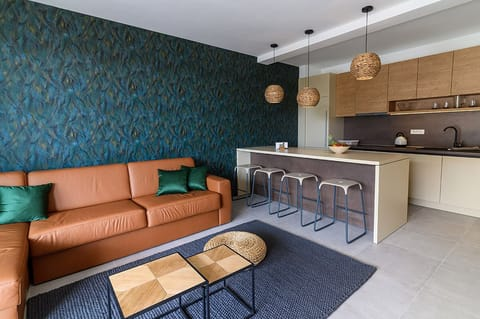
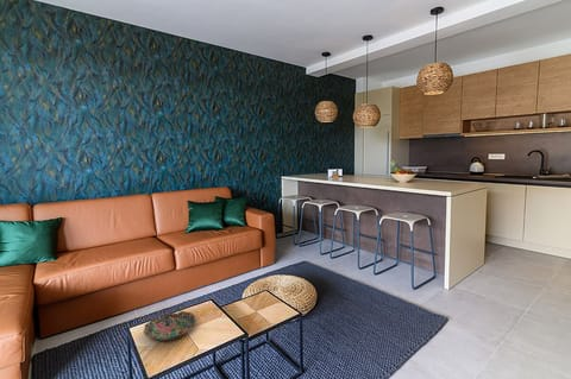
+ bowl [143,310,197,343]
